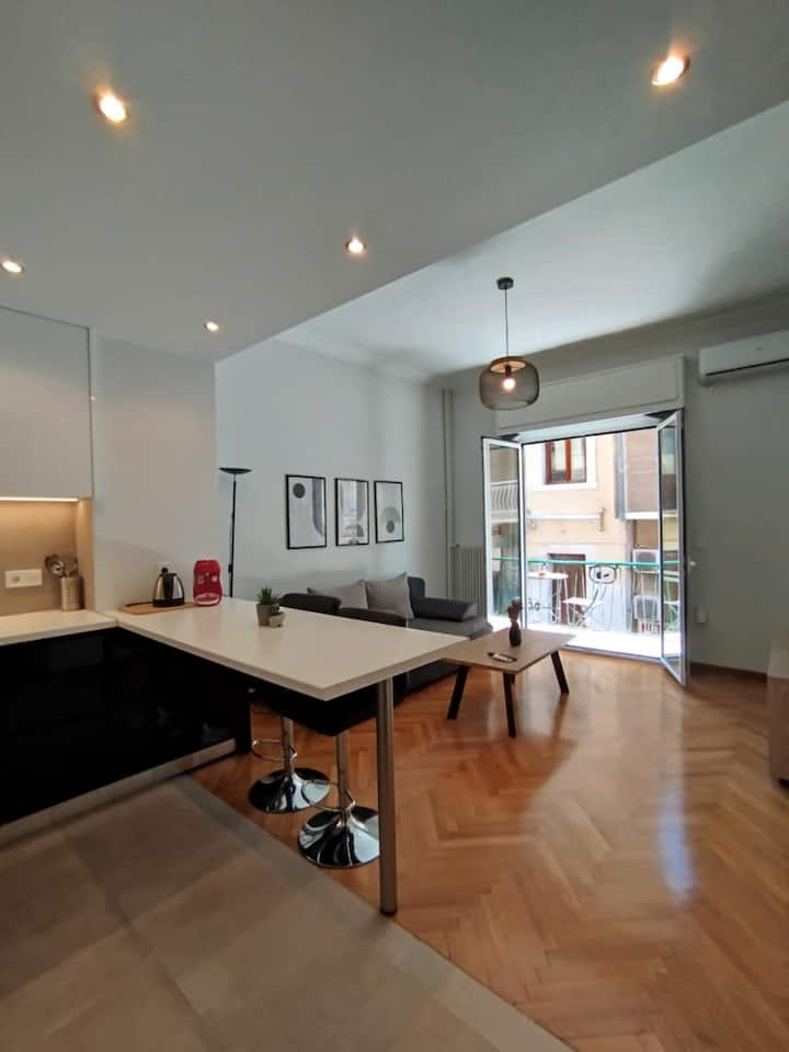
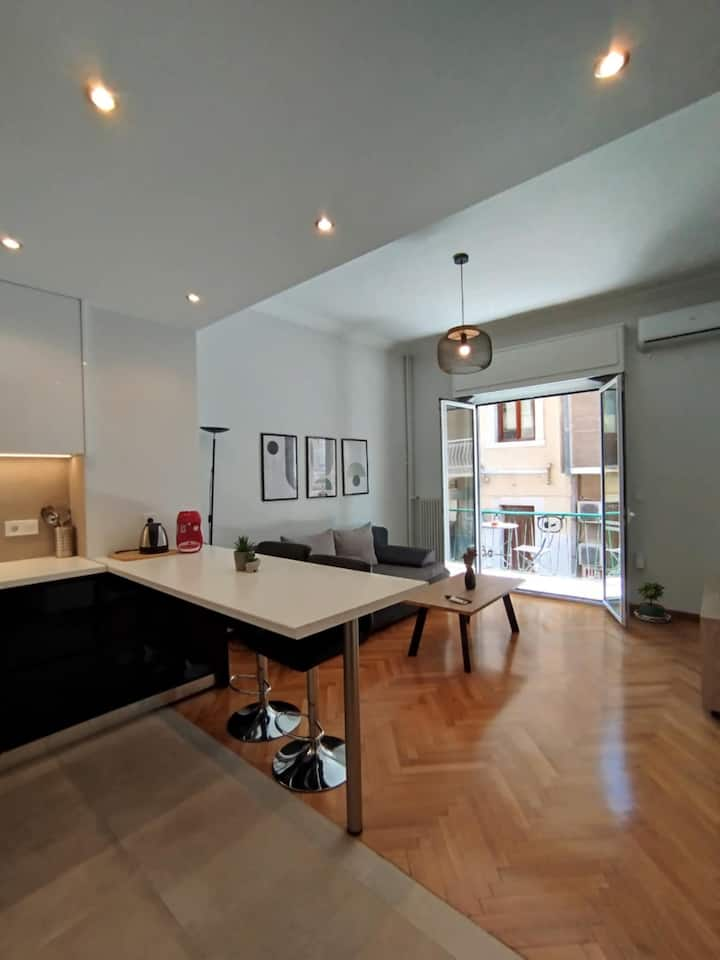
+ potted plant [628,580,672,624]
